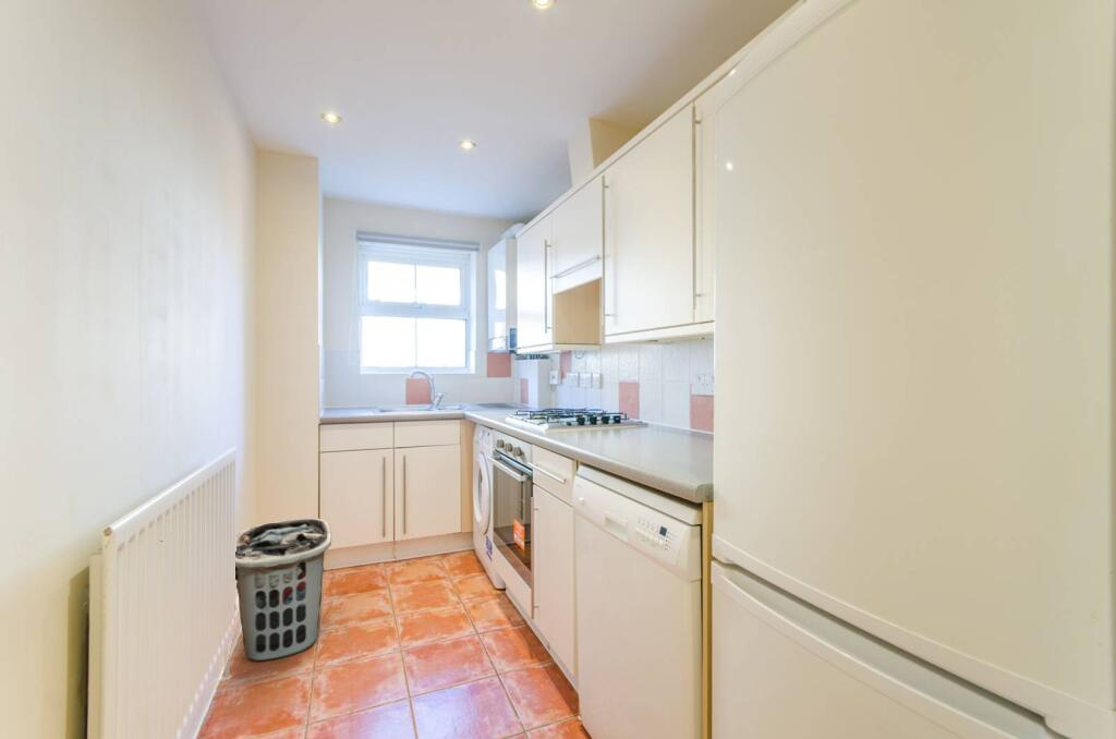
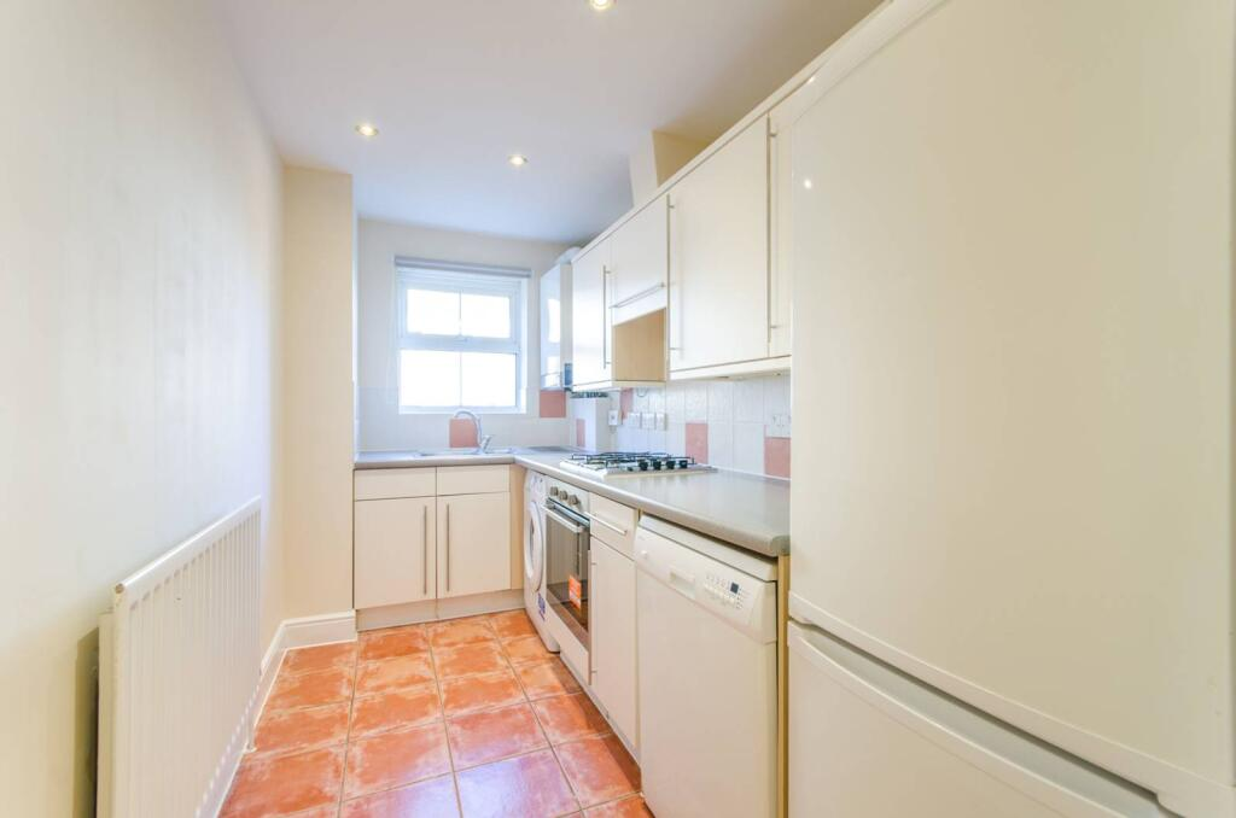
- clothes hamper [234,518,332,662]
